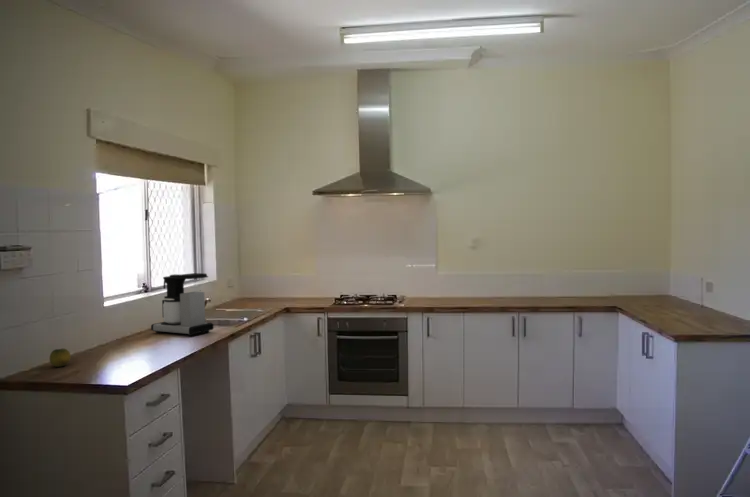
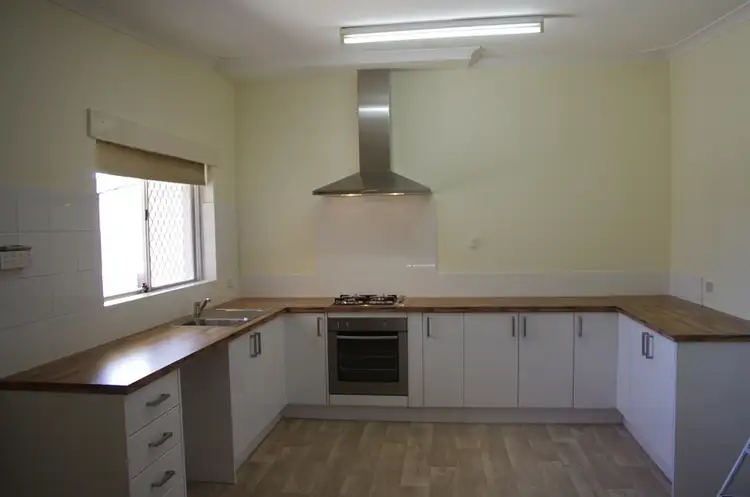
- fruit [49,348,72,368]
- coffee maker [150,272,215,337]
